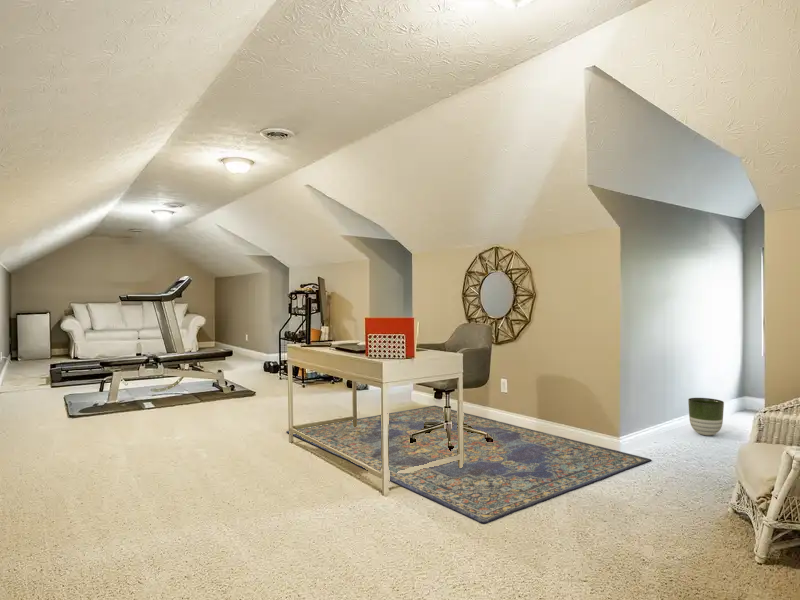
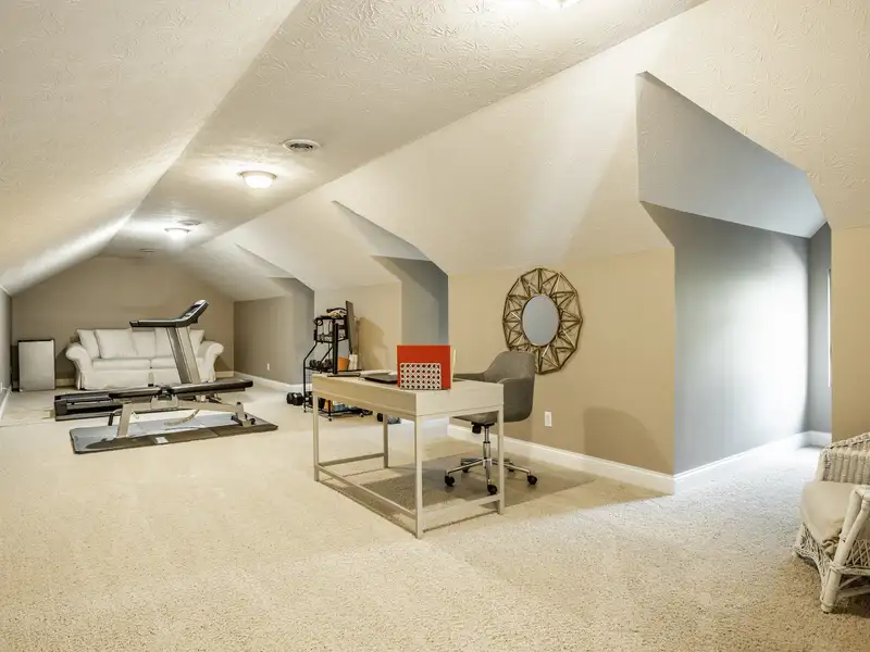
- planter [687,397,725,437]
- rug [285,404,652,525]
